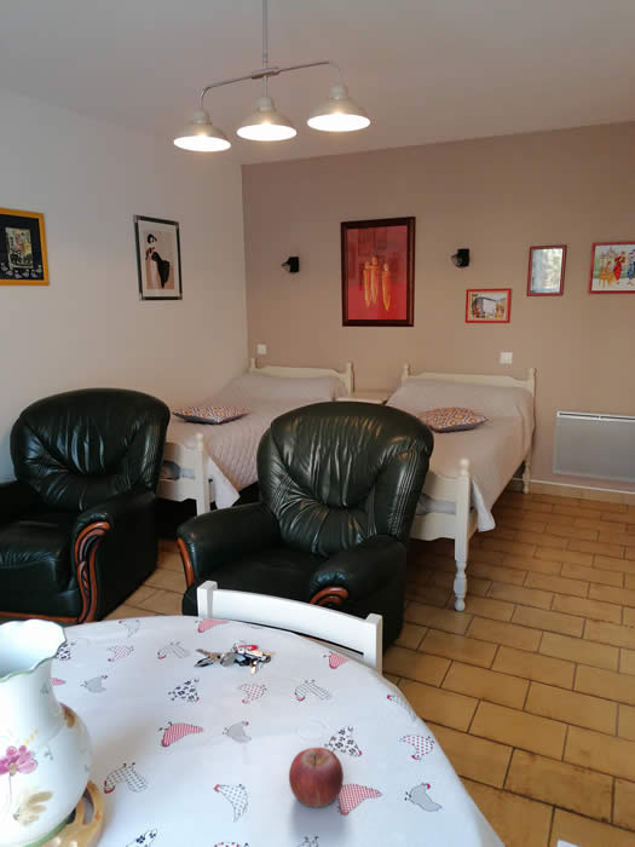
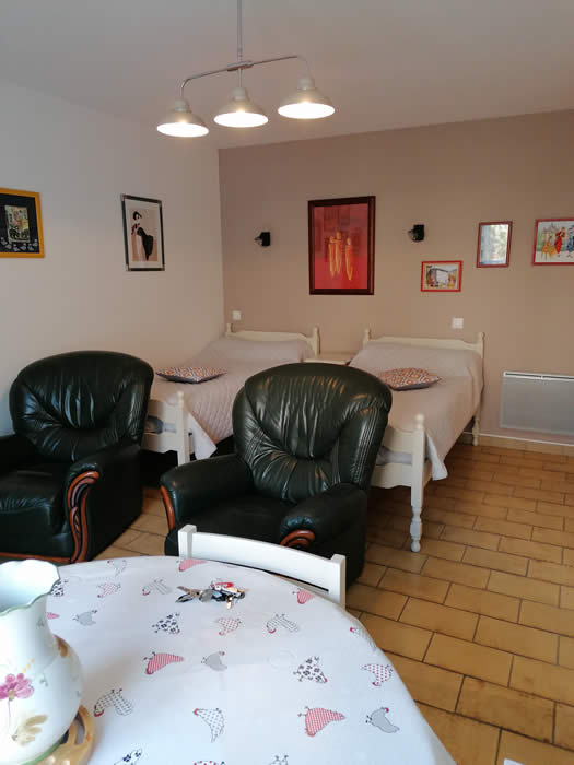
- fruit [288,747,345,809]
